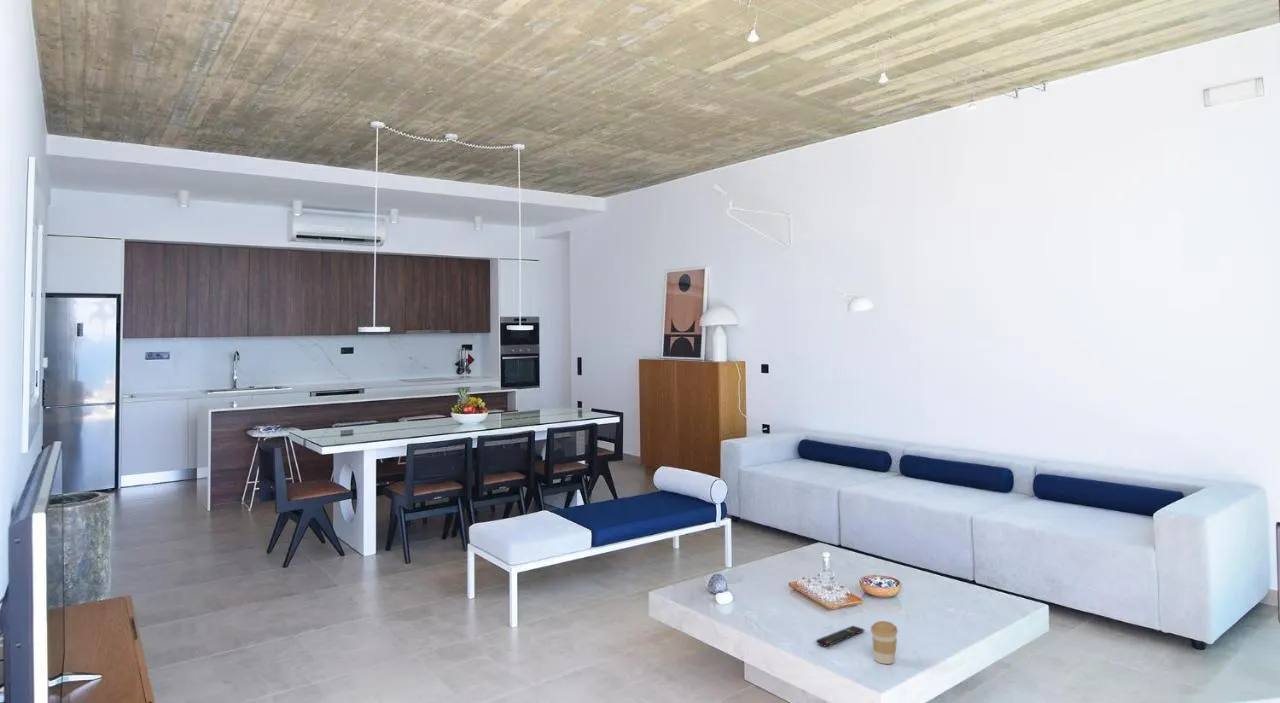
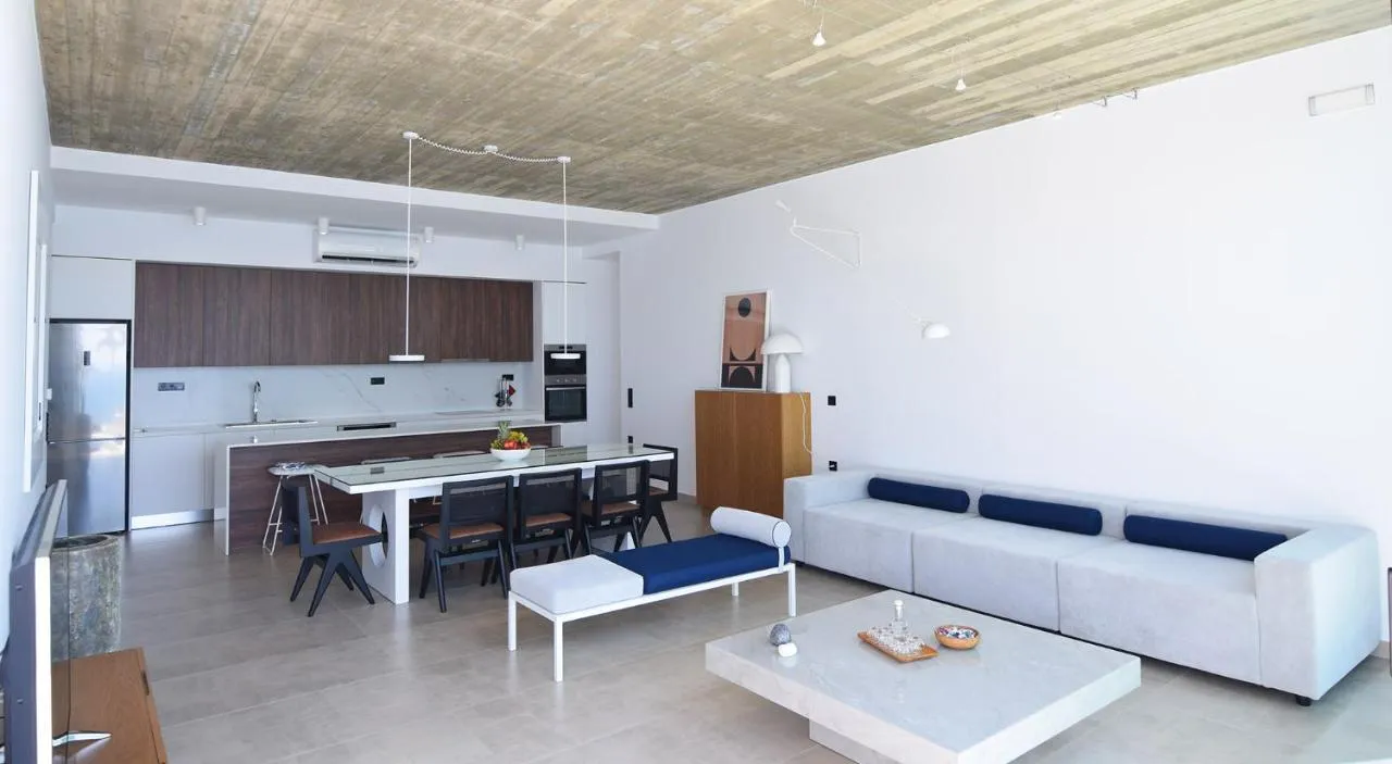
- remote control [816,625,865,647]
- coffee cup [870,620,899,665]
